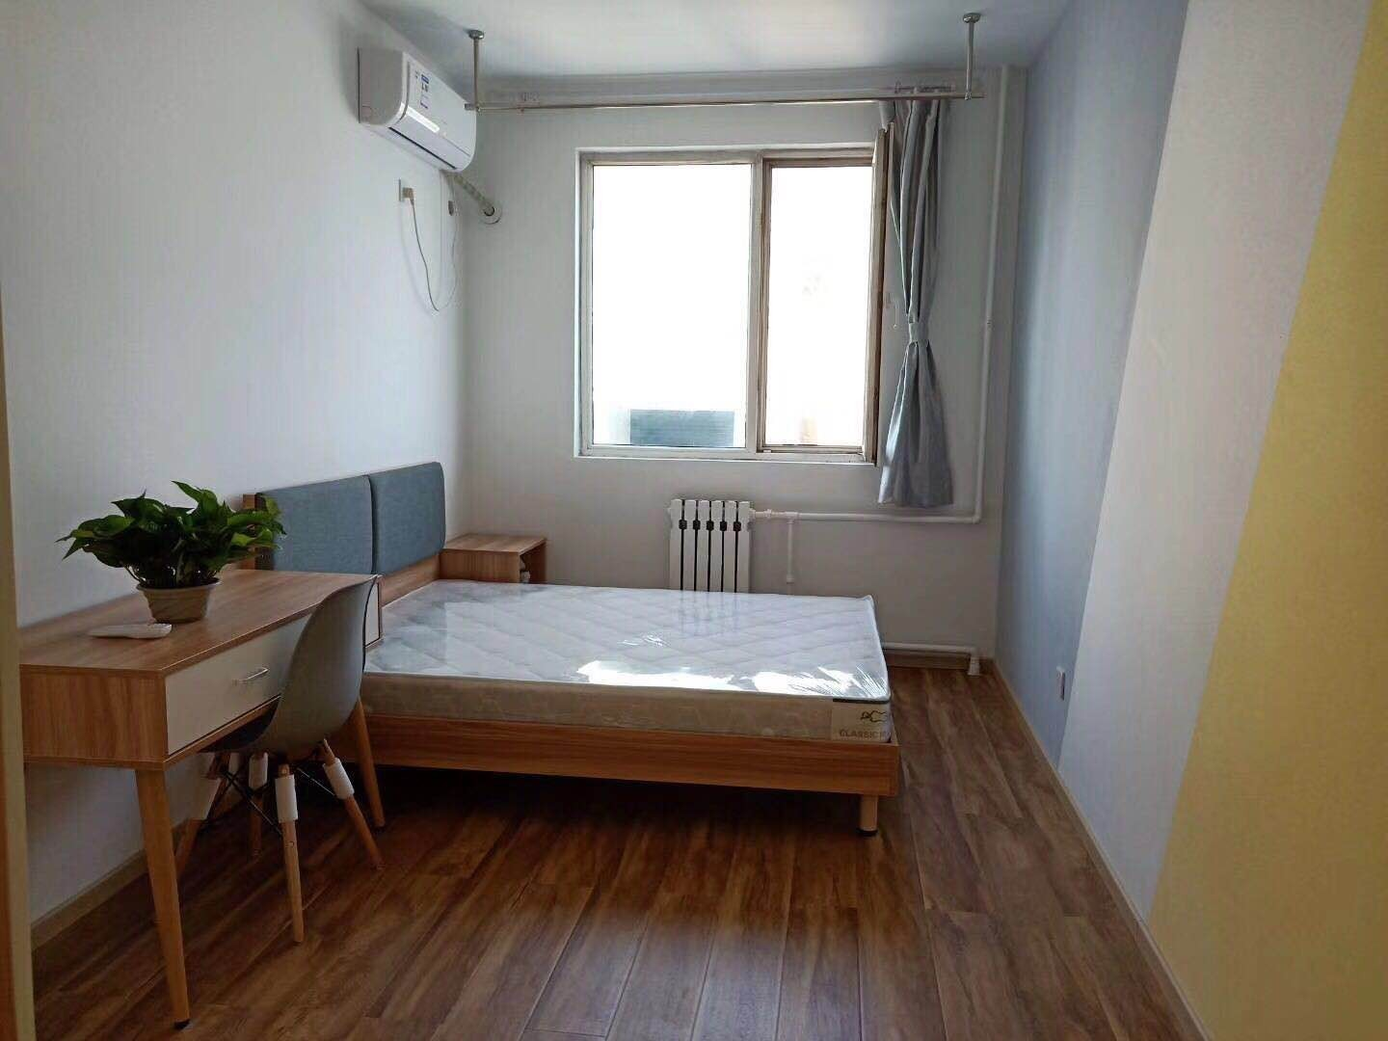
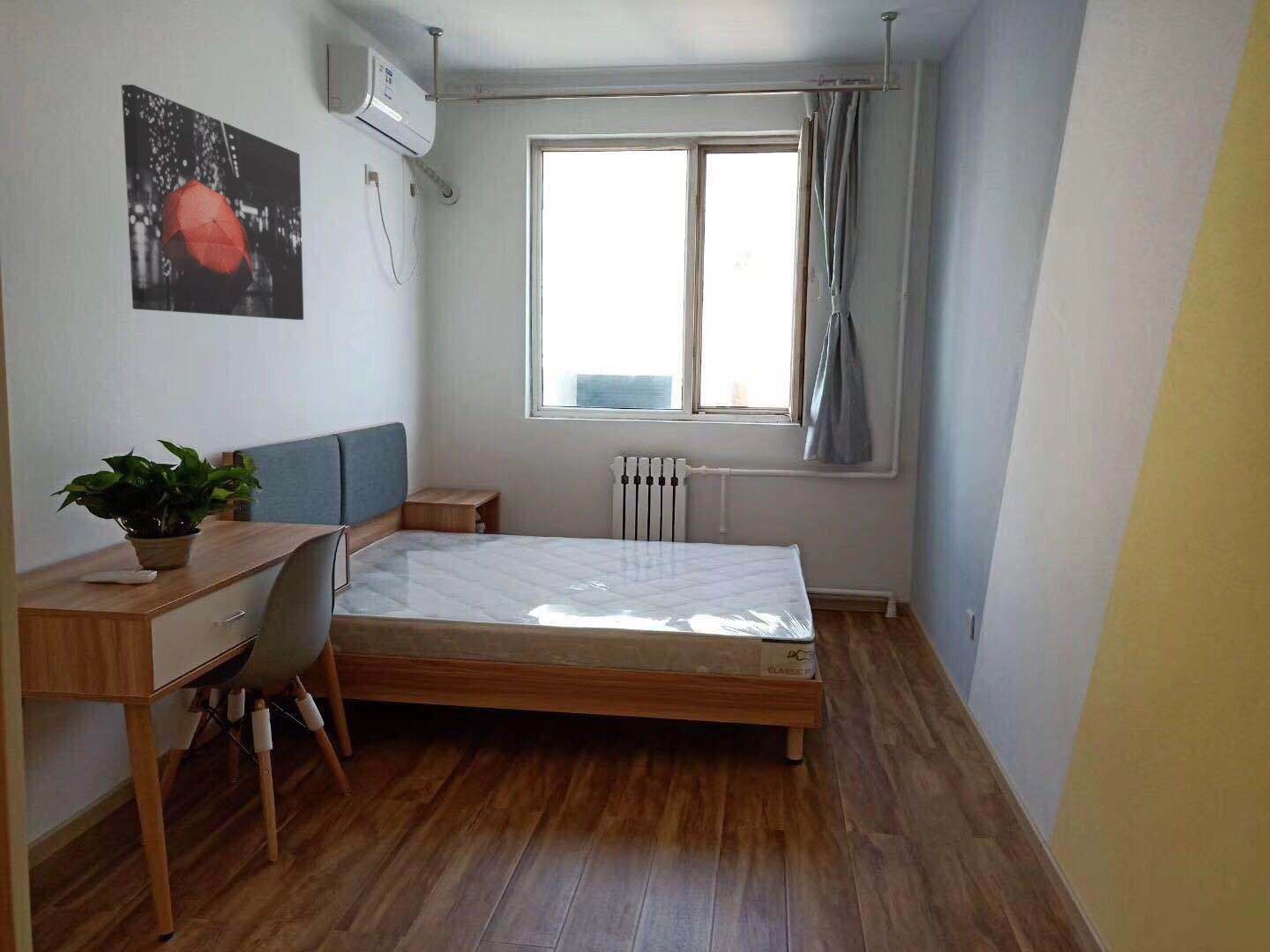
+ wall art [121,84,304,321]
